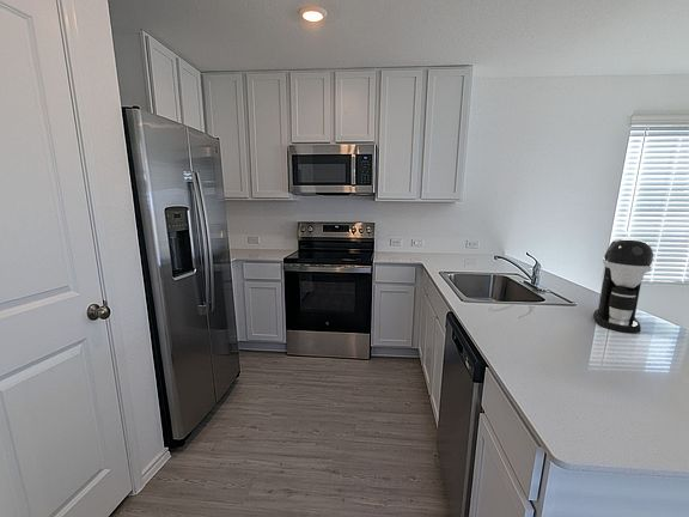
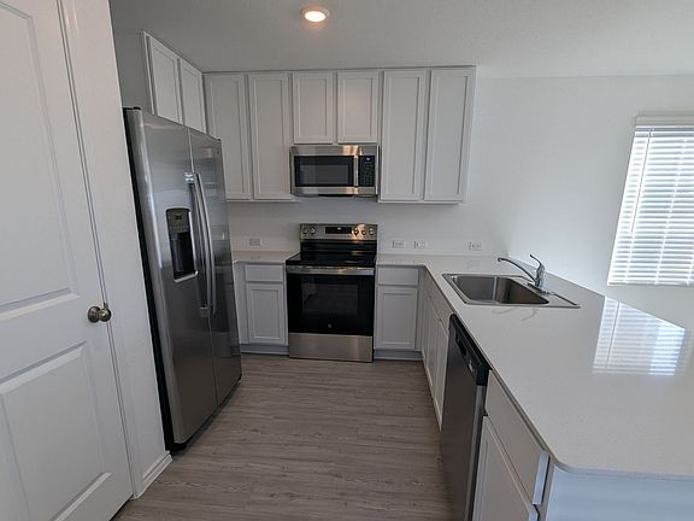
- coffee maker [592,237,654,334]
